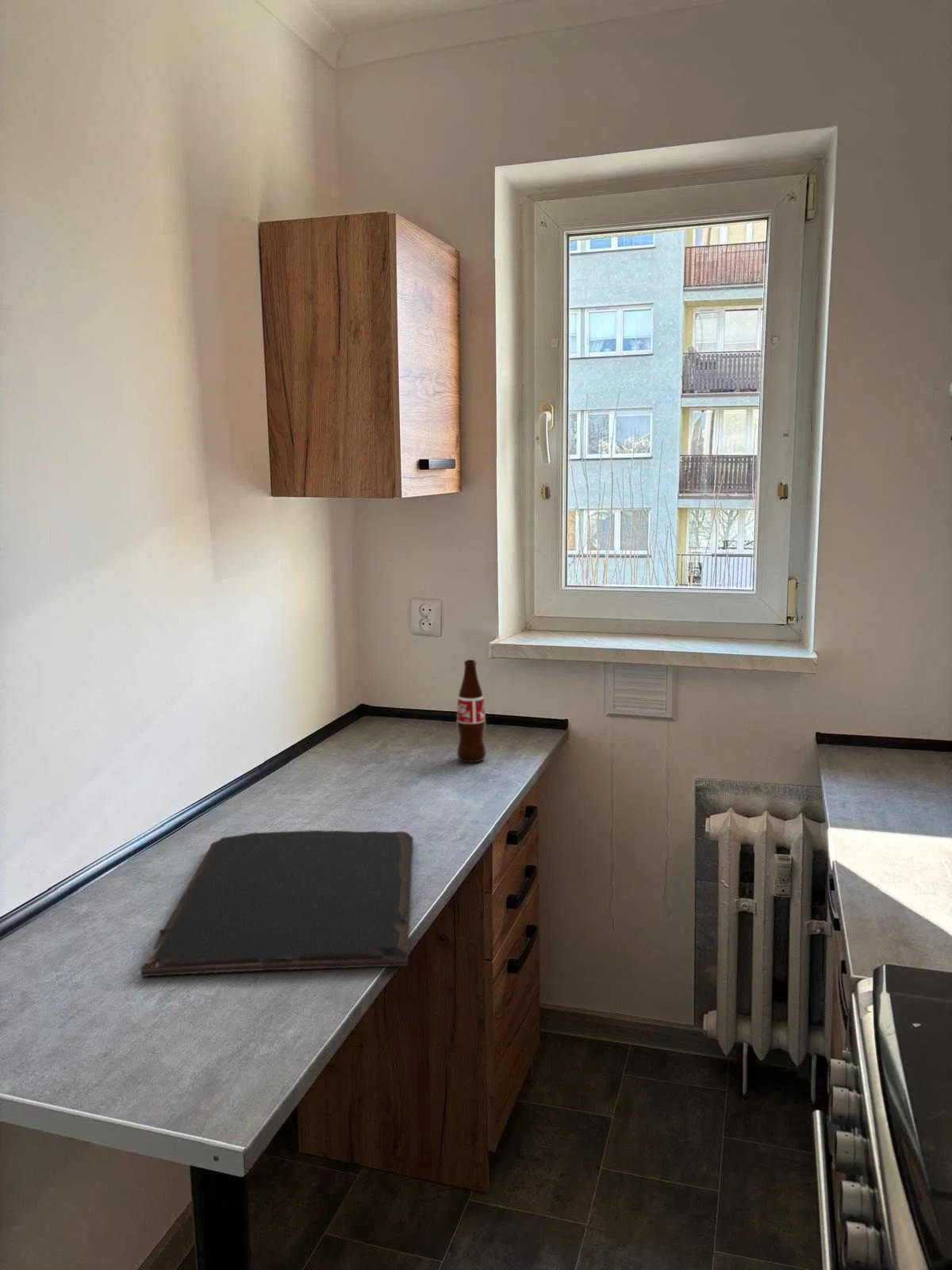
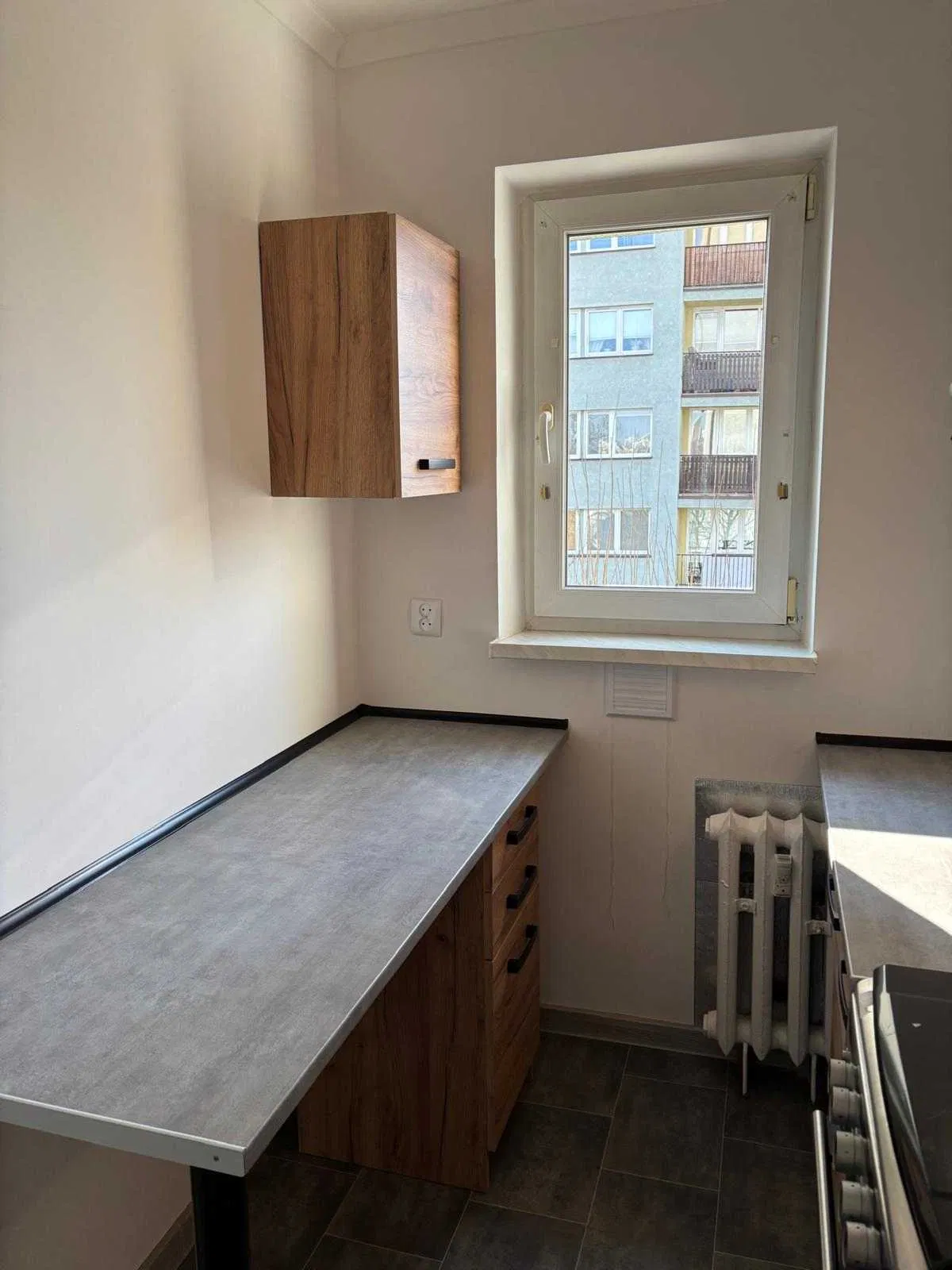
- cutting board [140,829,414,977]
- bottle [455,659,487,763]
